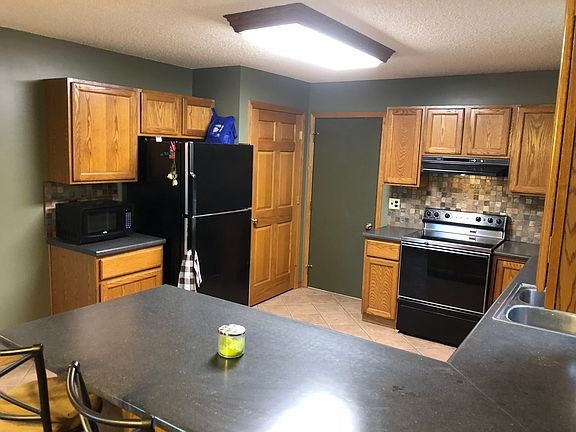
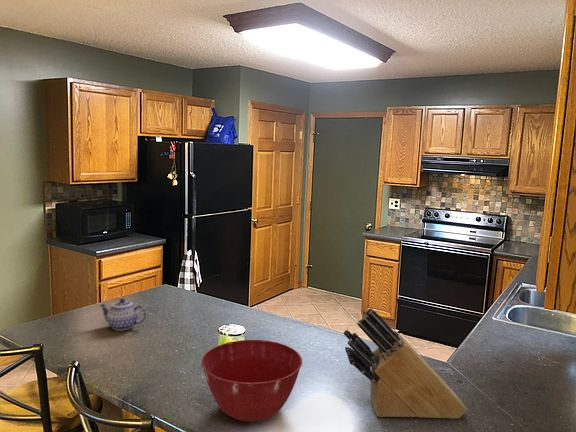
+ knife block [343,307,468,420]
+ mixing bowl [200,339,303,423]
+ teapot [98,297,147,332]
